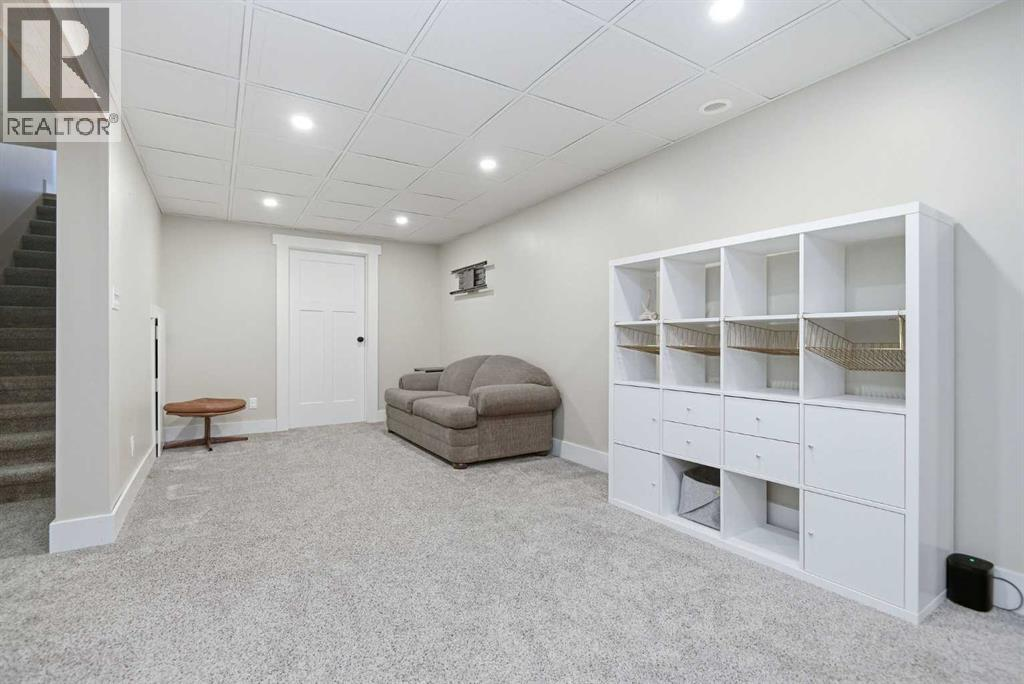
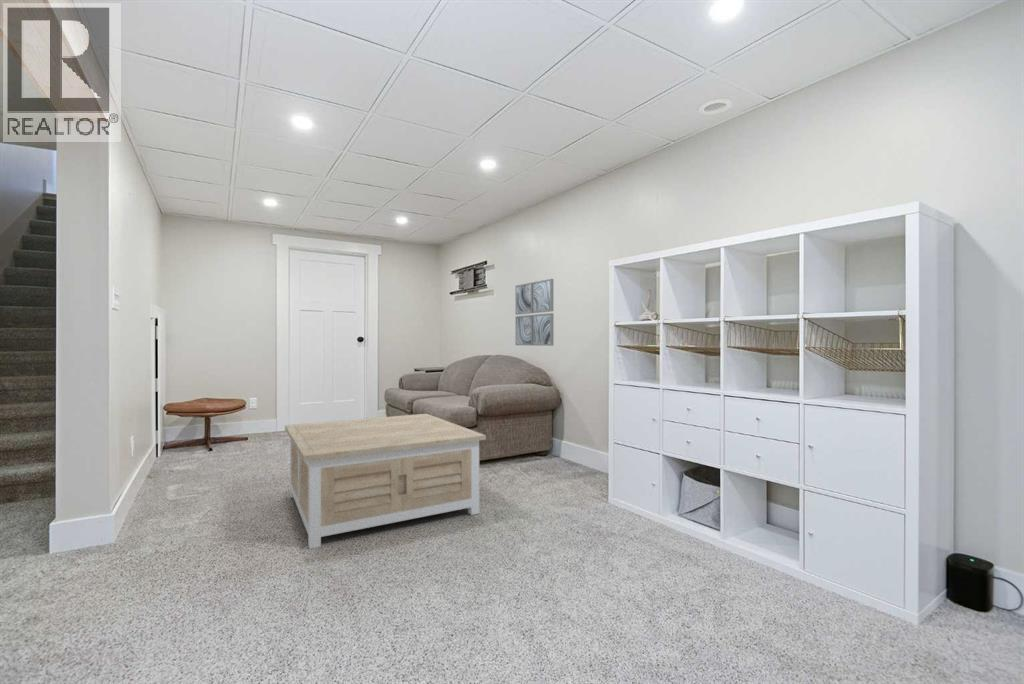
+ wall art [514,278,555,347]
+ coffee table [284,413,487,550]
